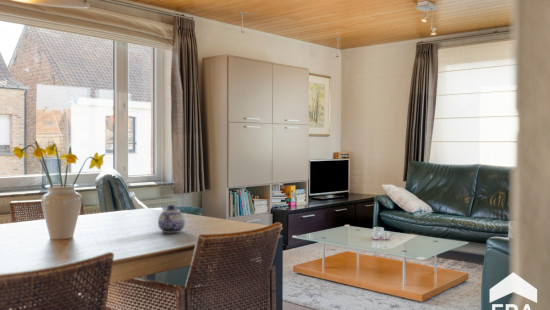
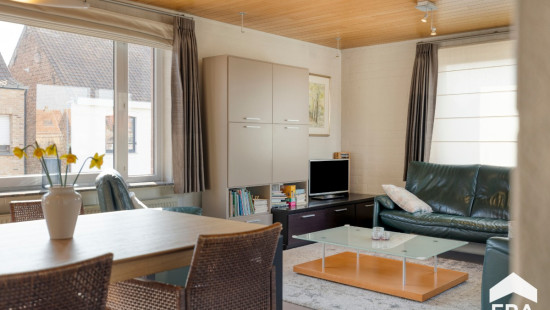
- teapot [157,204,186,234]
